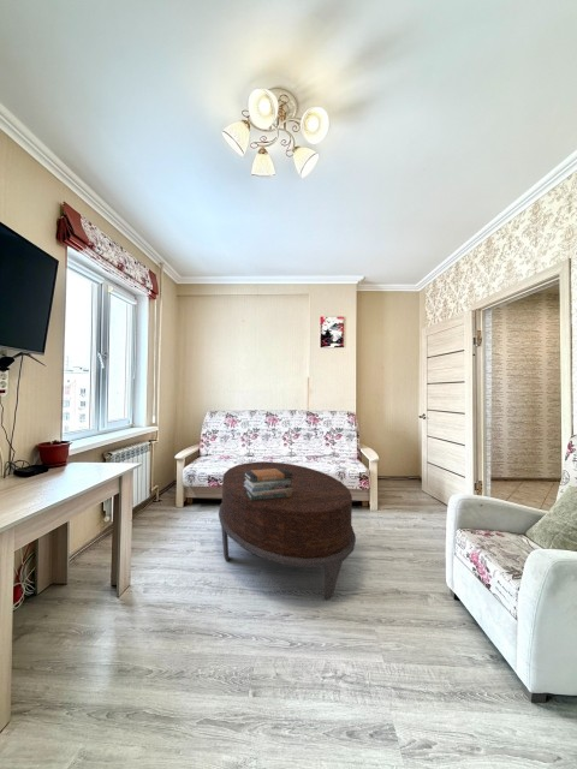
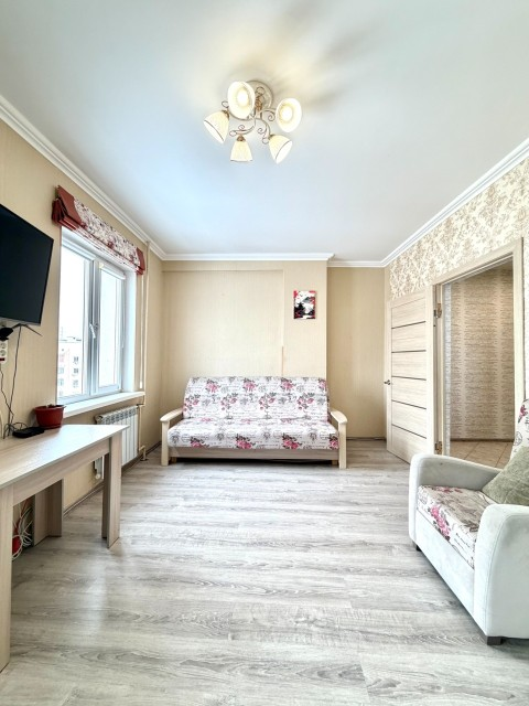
- book stack [244,469,293,500]
- coffee table [218,460,357,601]
